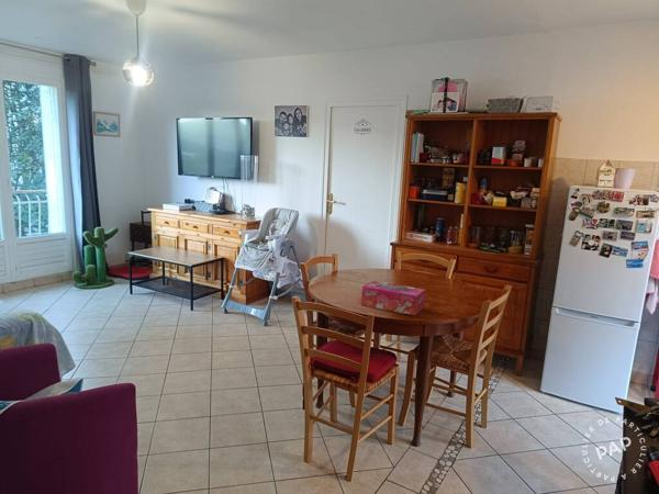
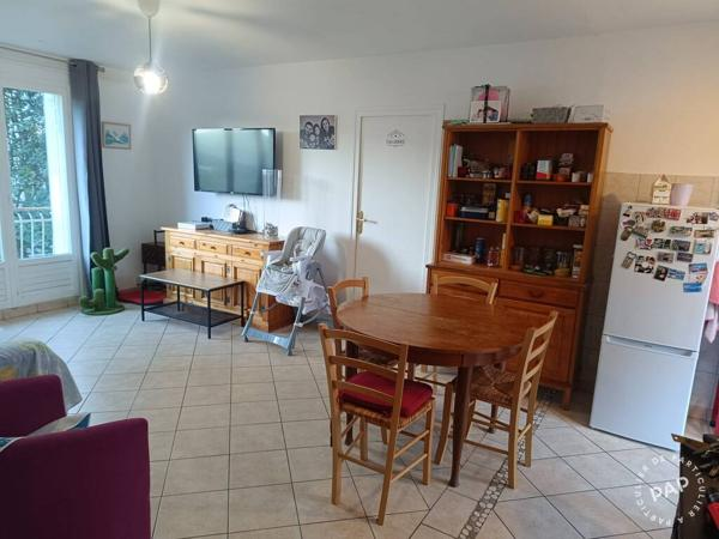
- tissue box [360,280,426,316]
